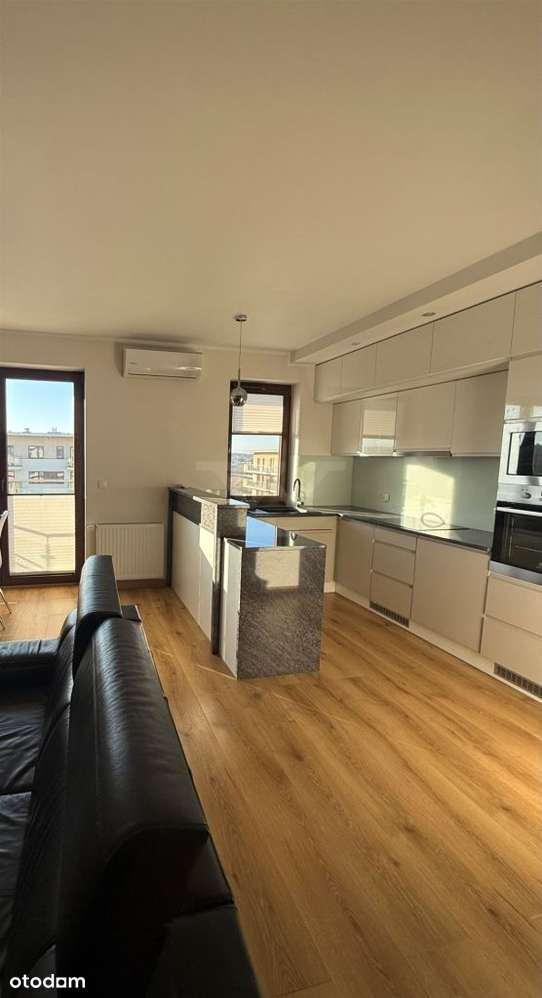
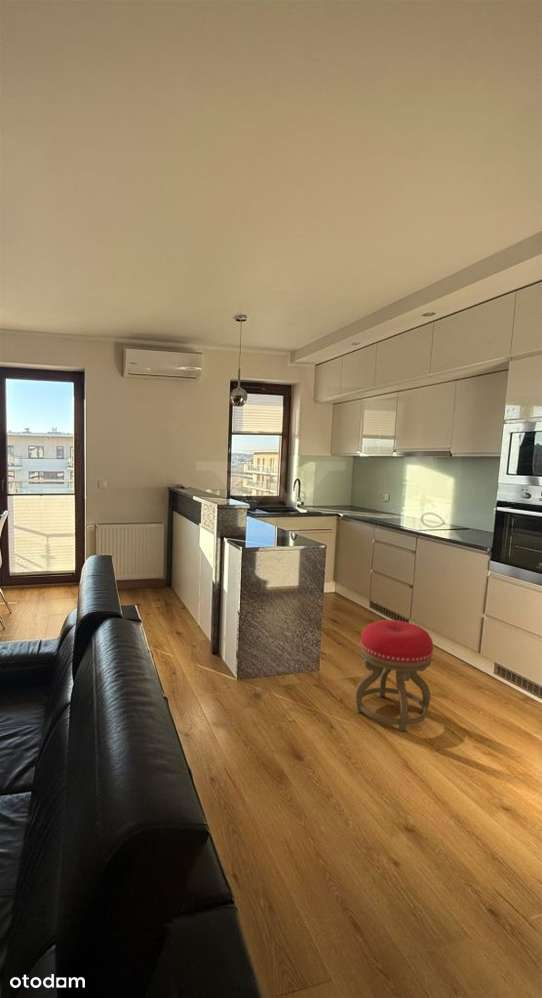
+ stool [354,619,434,732]
